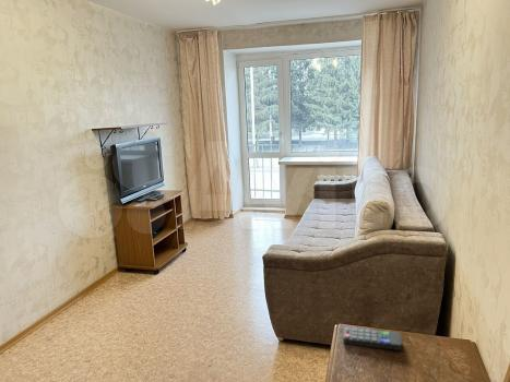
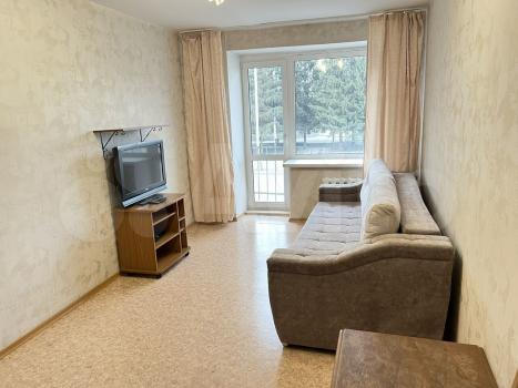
- remote control [342,326,403,351]
